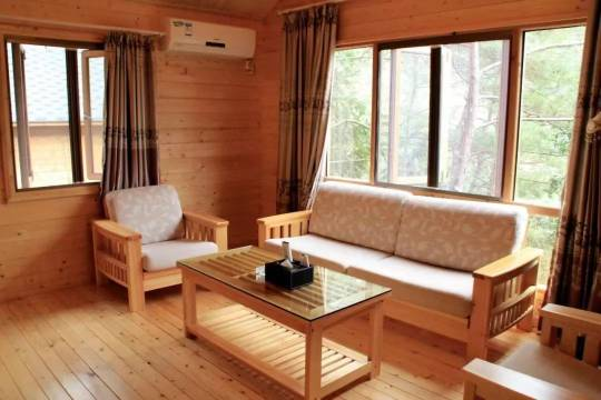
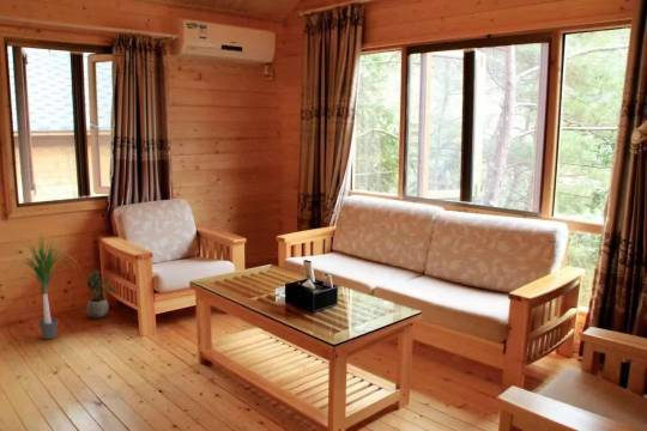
+ potted plant [4,233,83,340]
+ potted plant [84,269,117,320]
